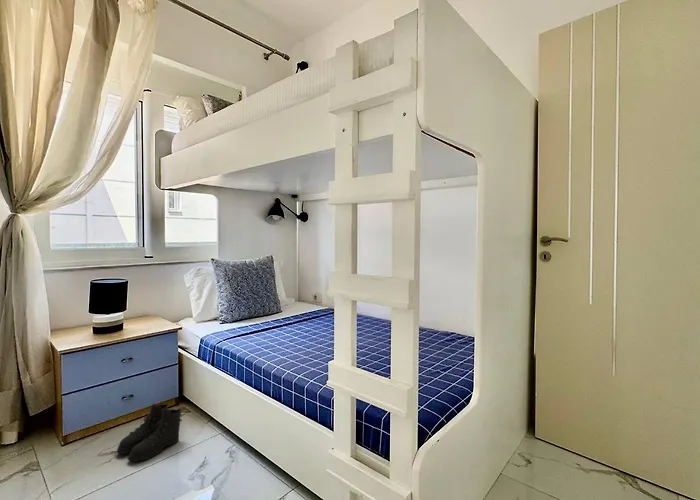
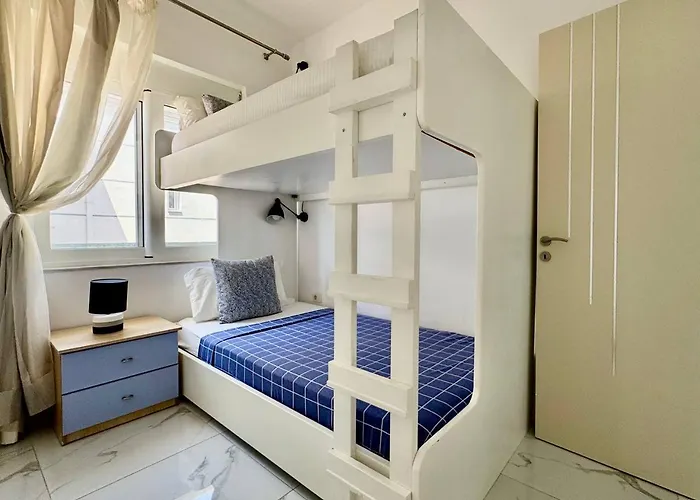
- boots [116,403,183,463]
